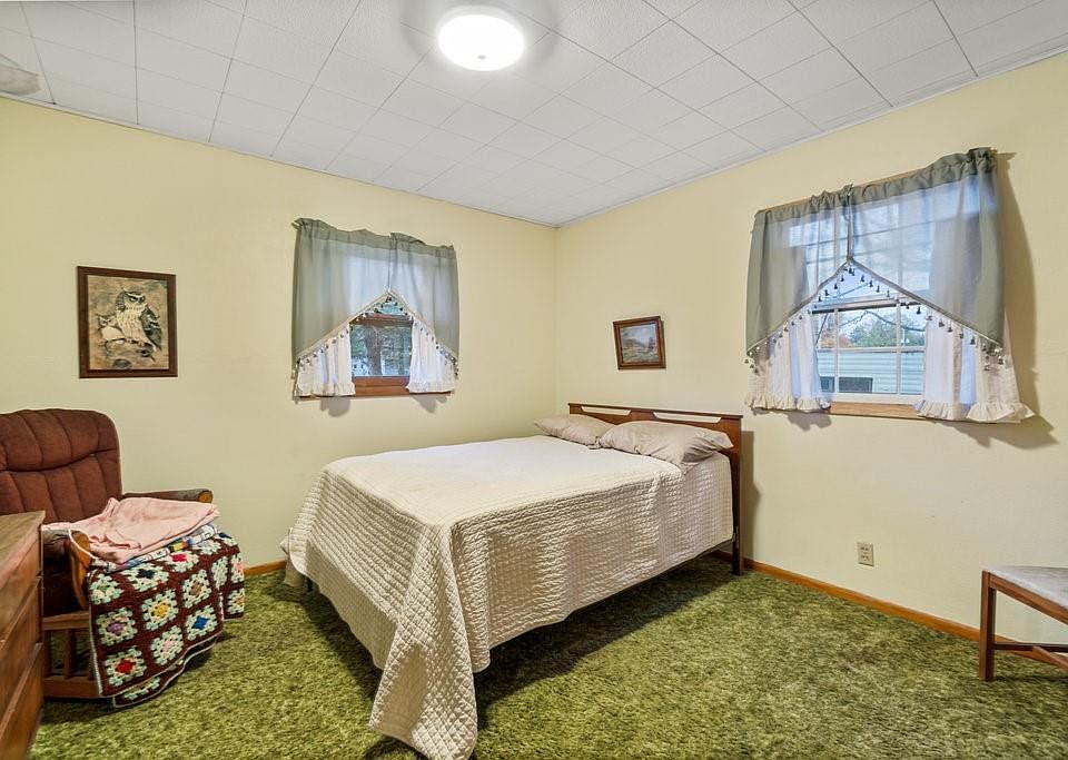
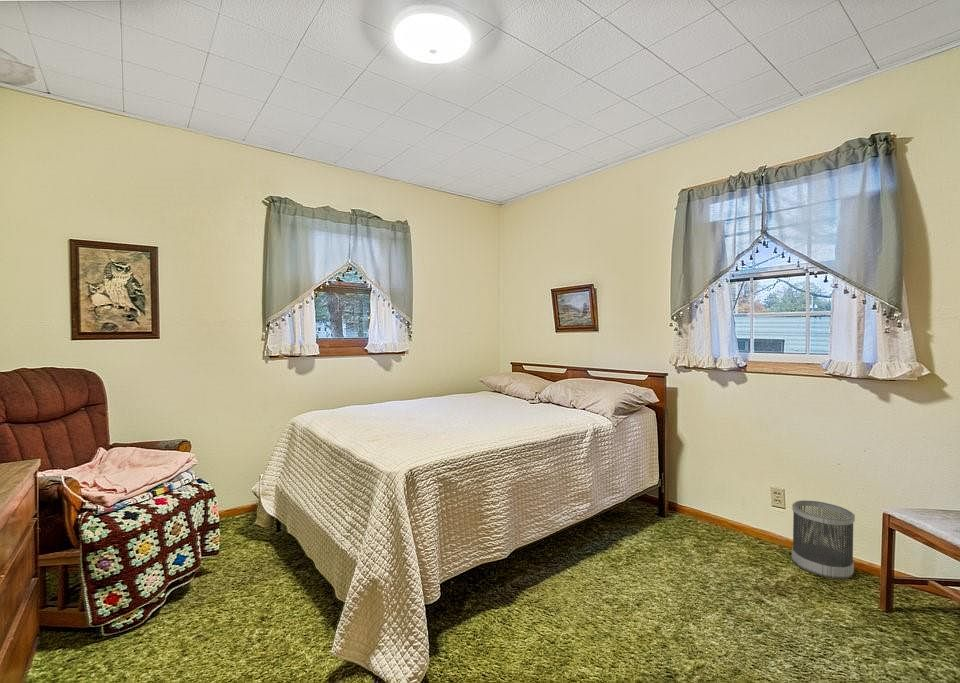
+ wastebasket [791,499,856,580]
